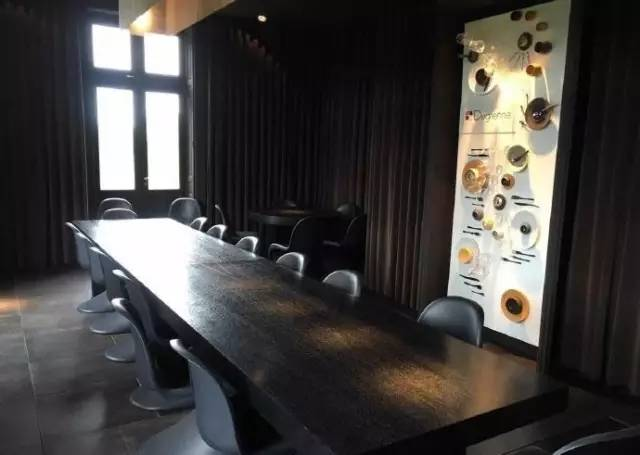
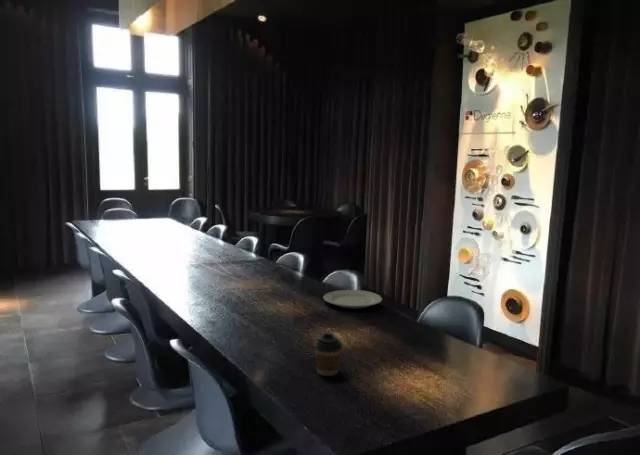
+ chinaware [323,289,383,310]
+ coffee cup [313,332,344,377]
